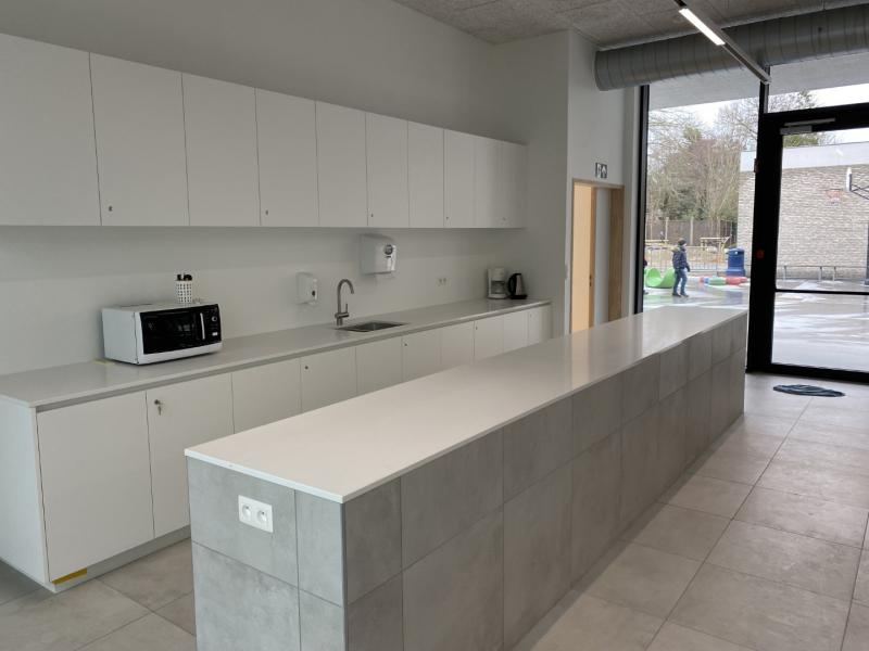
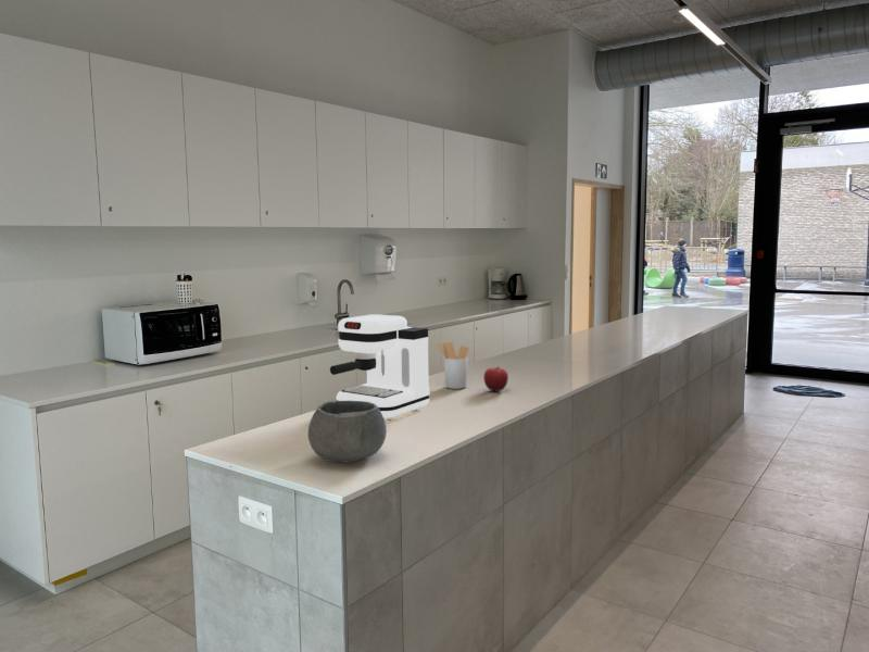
+ fruit [482,365,509,392]
+ utensil holder [436,341,470,390]
+ bowl [307,400,388,463]
+ coffee maker [329,314,430,421]
